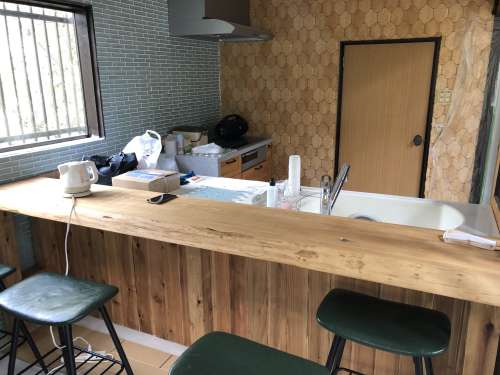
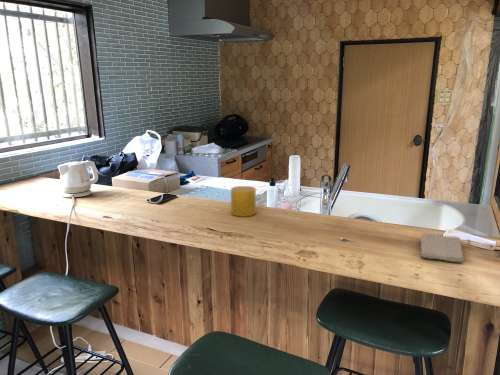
+ washcloth [420,232,465,264]
+ cup [230,185,257,218]
